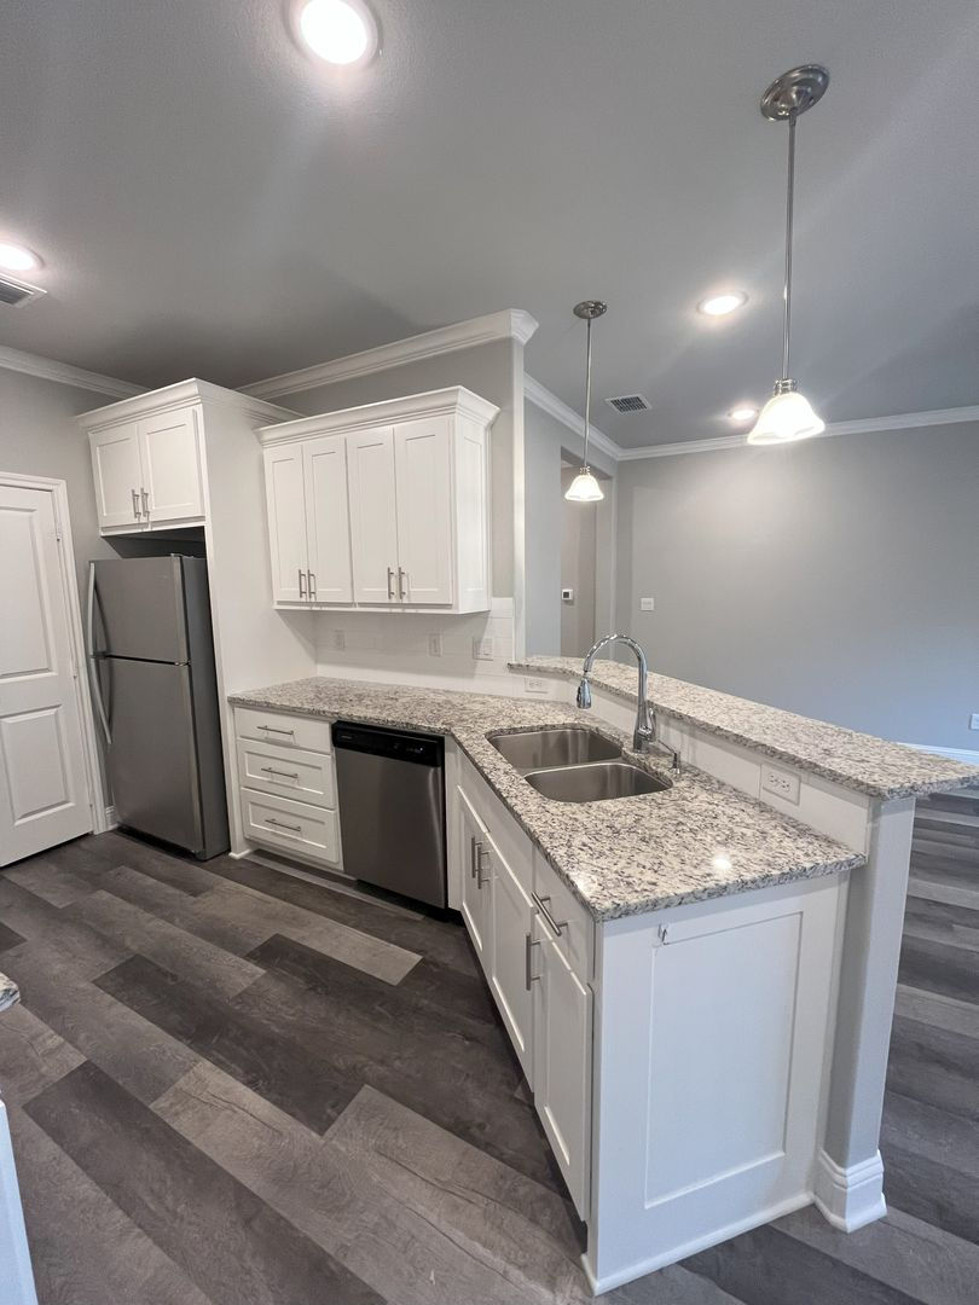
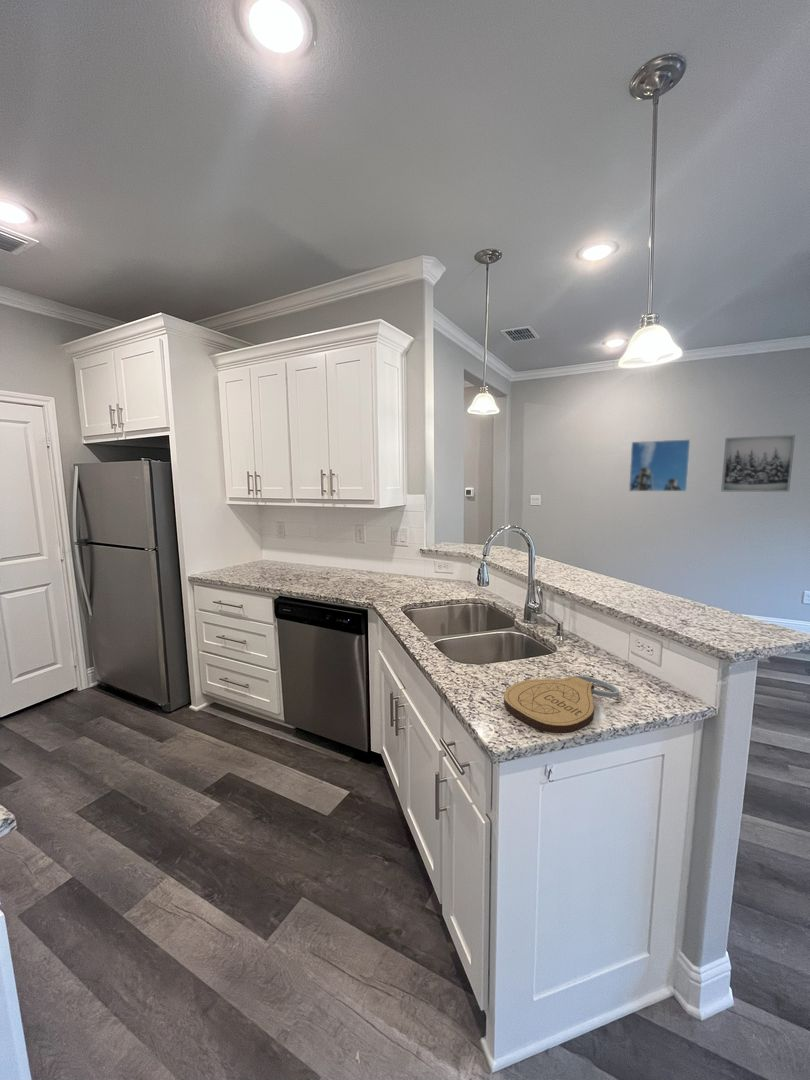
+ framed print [628,438,691,492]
+ key chain [503,674,620,734]
+ wall art [720,434,796,493]
